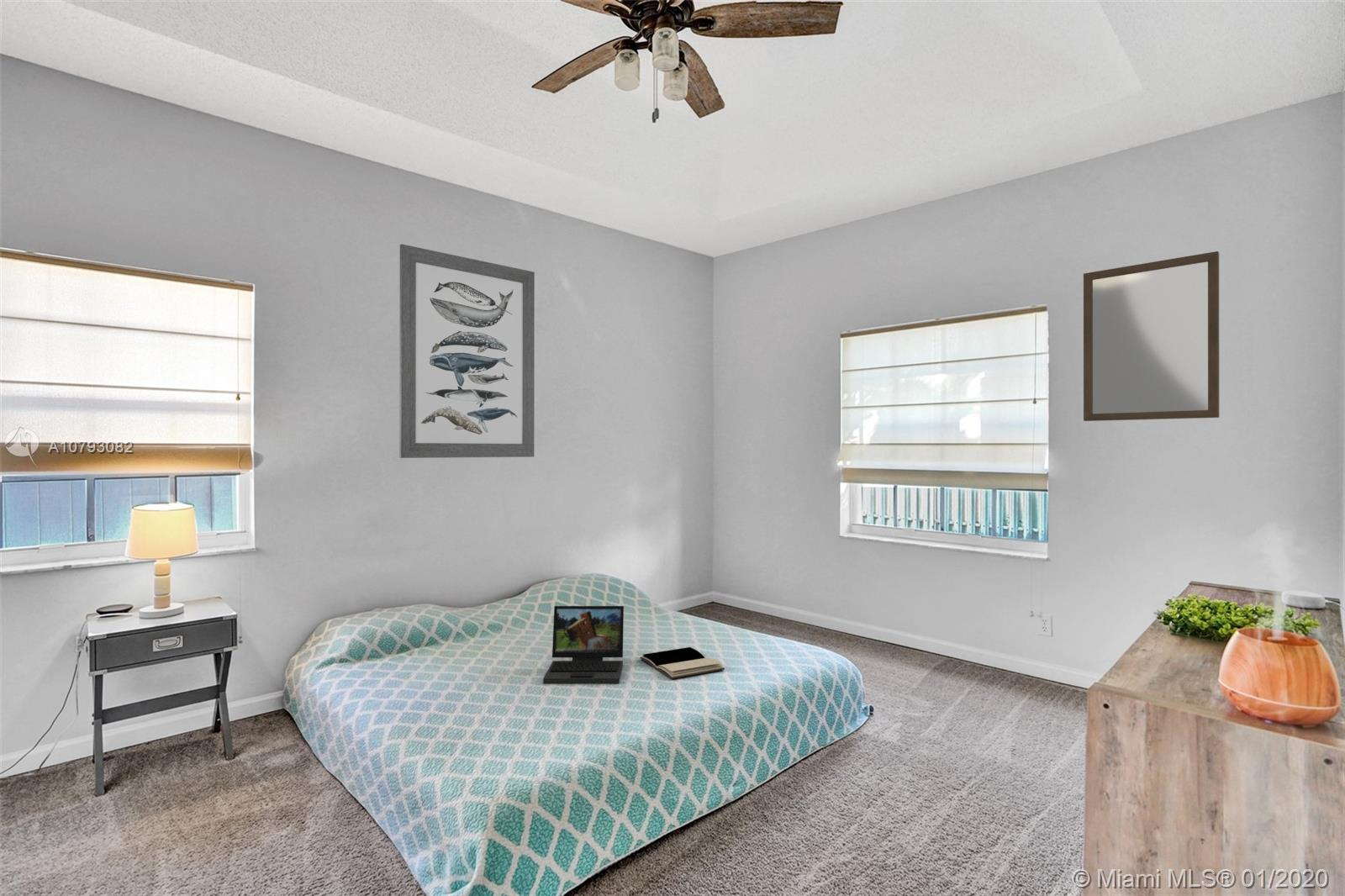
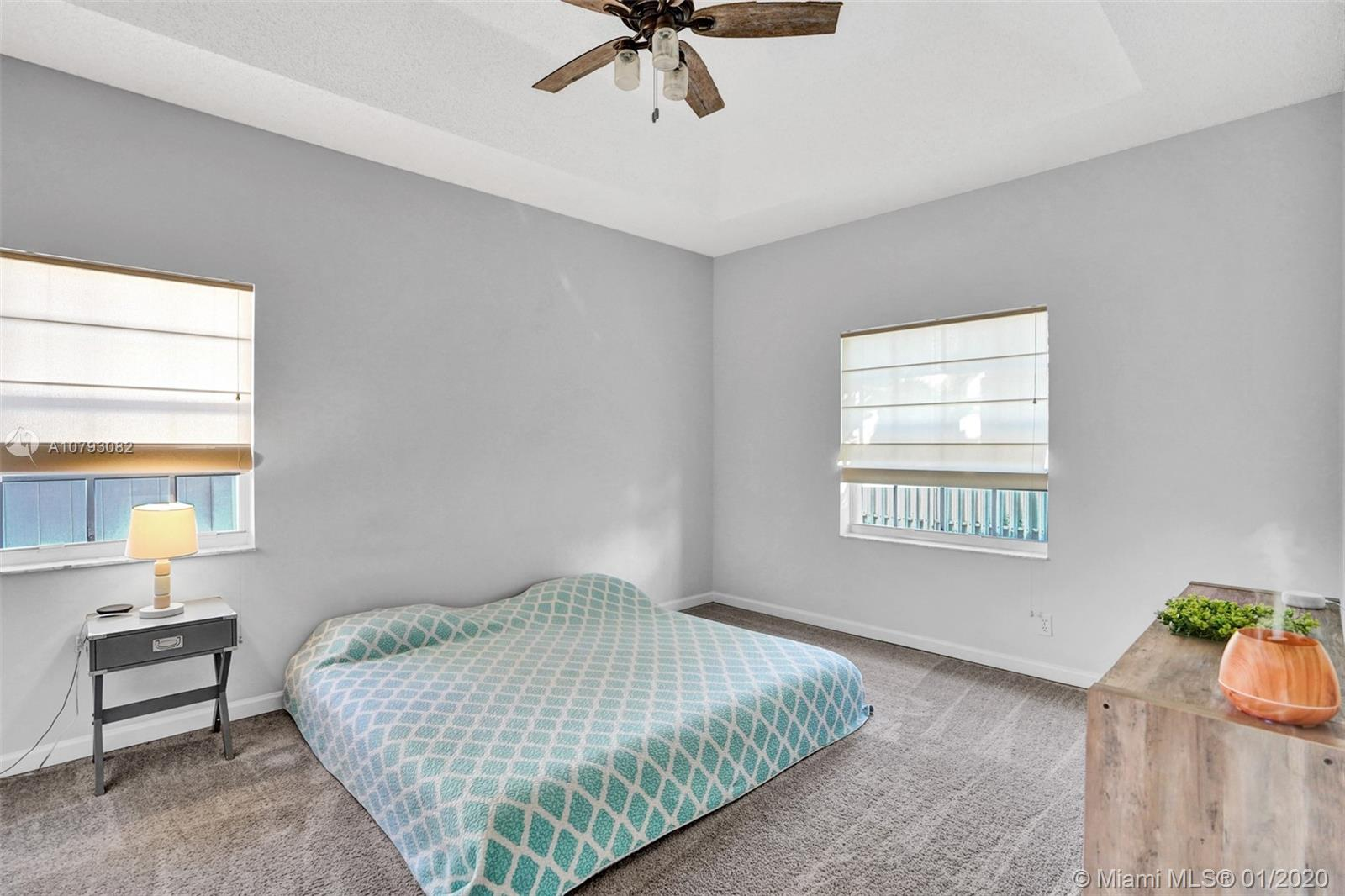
- wall art [398,243,535,459]
- home mirror [1083,250,1220,422]
- book [639,646,725,680]
- laptop [542,604,625,685]
